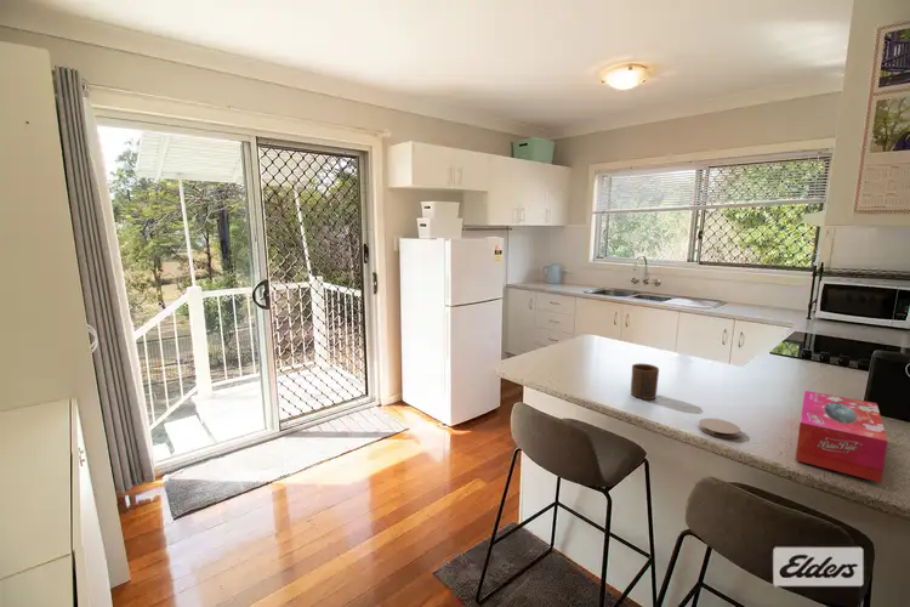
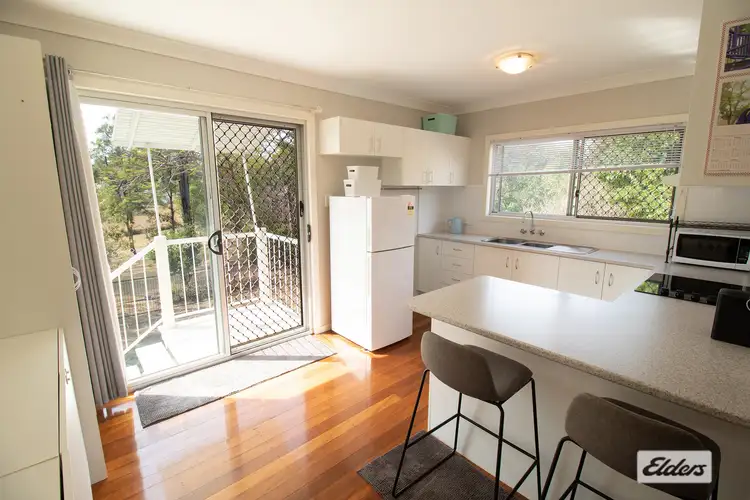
- coaster [698,418,741,439]
- cup [630,362,660,401]
- tissue box [795,390,889,483]
